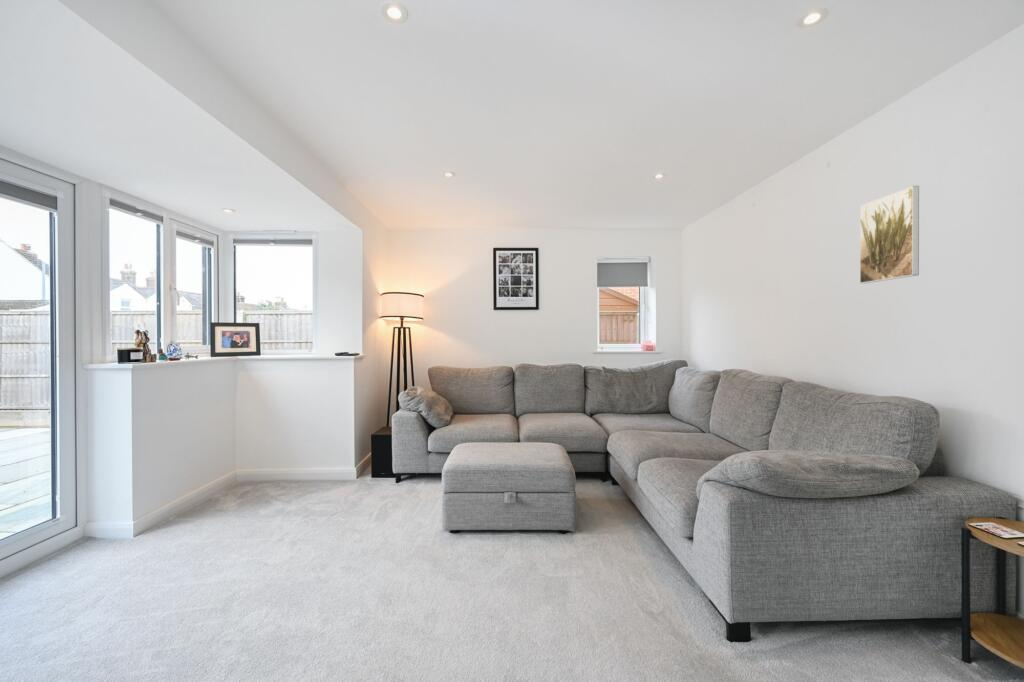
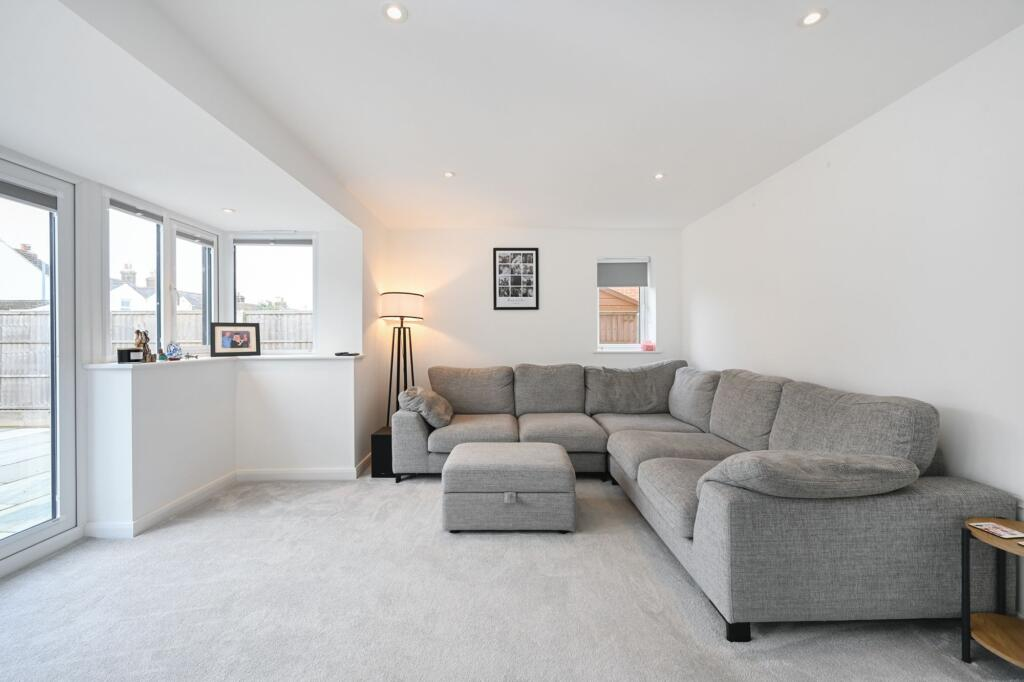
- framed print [859,185,920,284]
